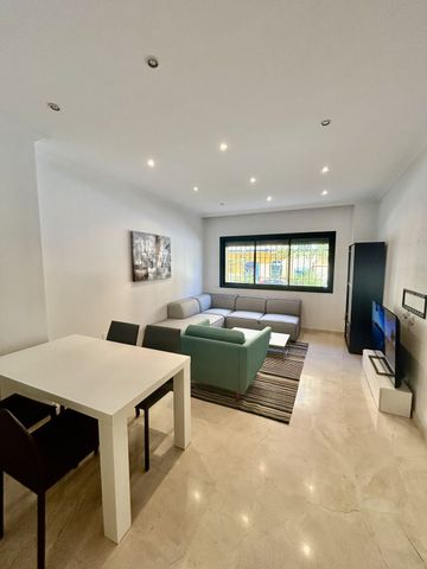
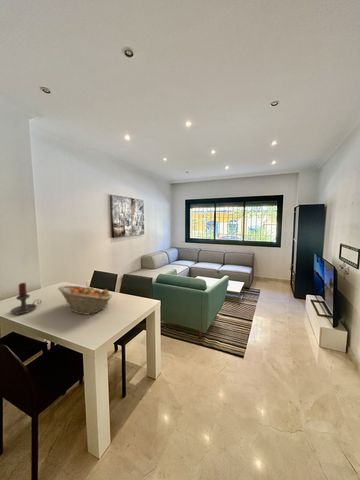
+ fruit basket [57,284,113,316]
+ candle holder [10,282,42,315]
